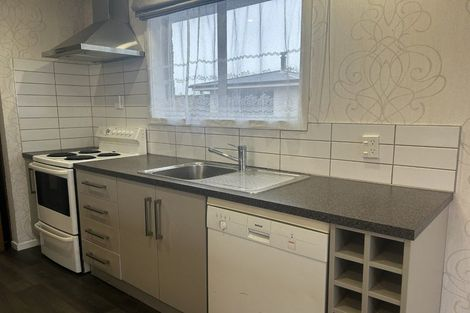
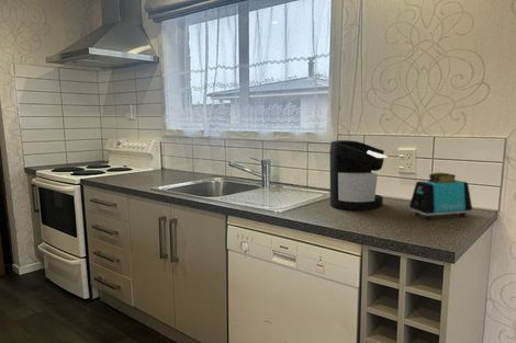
+ coffee maker [328,139,389,211]
+ toaster [408,172,473,220]
